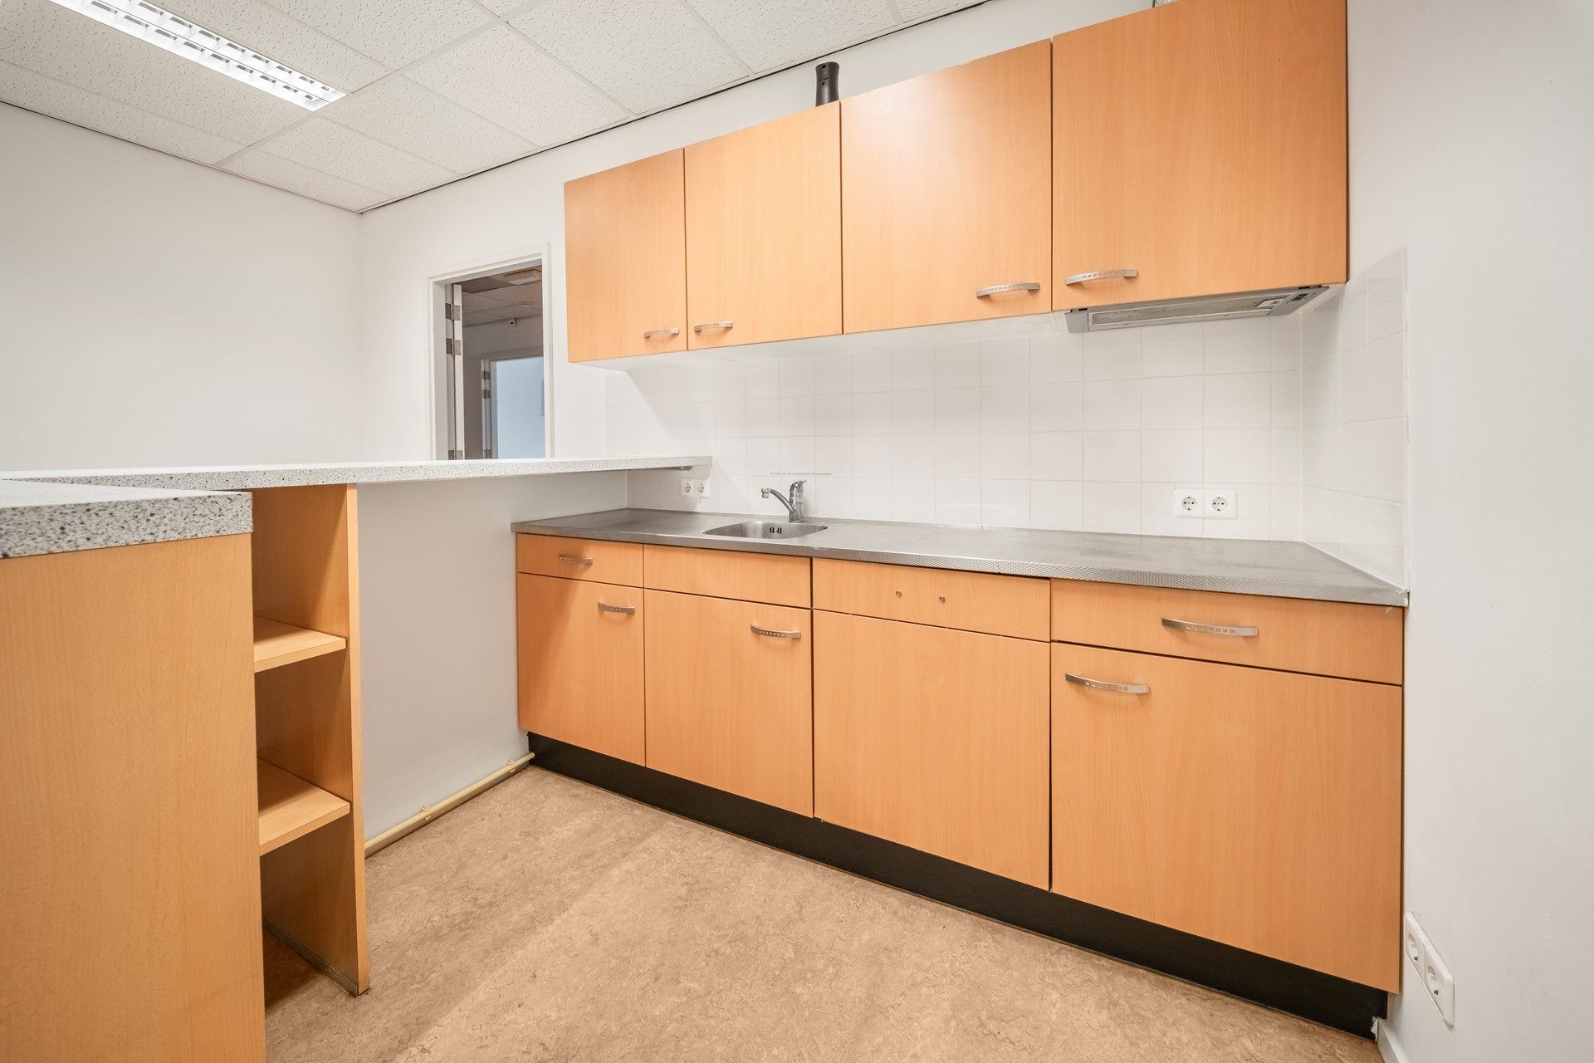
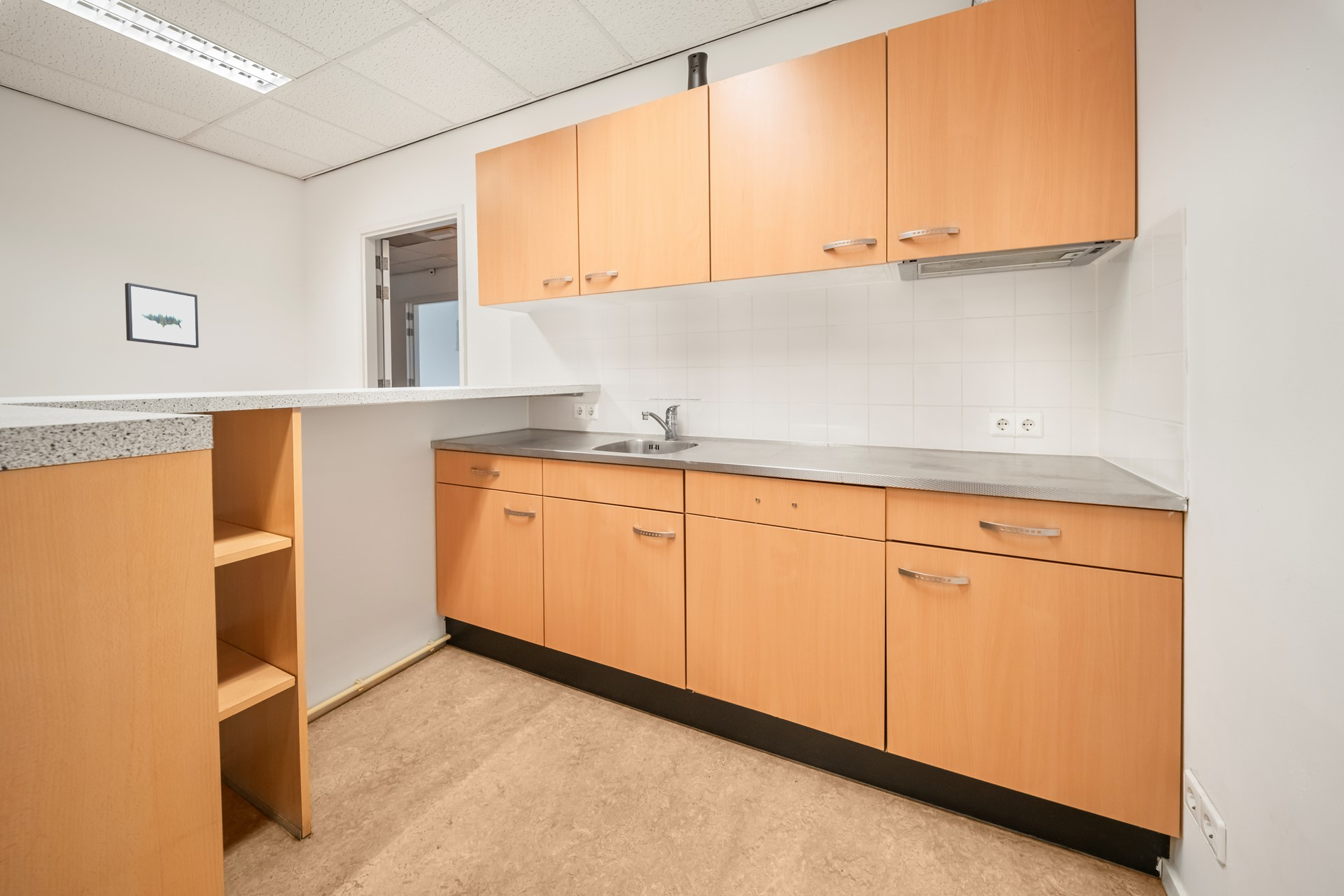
+ wall art [124,282,200,349]
